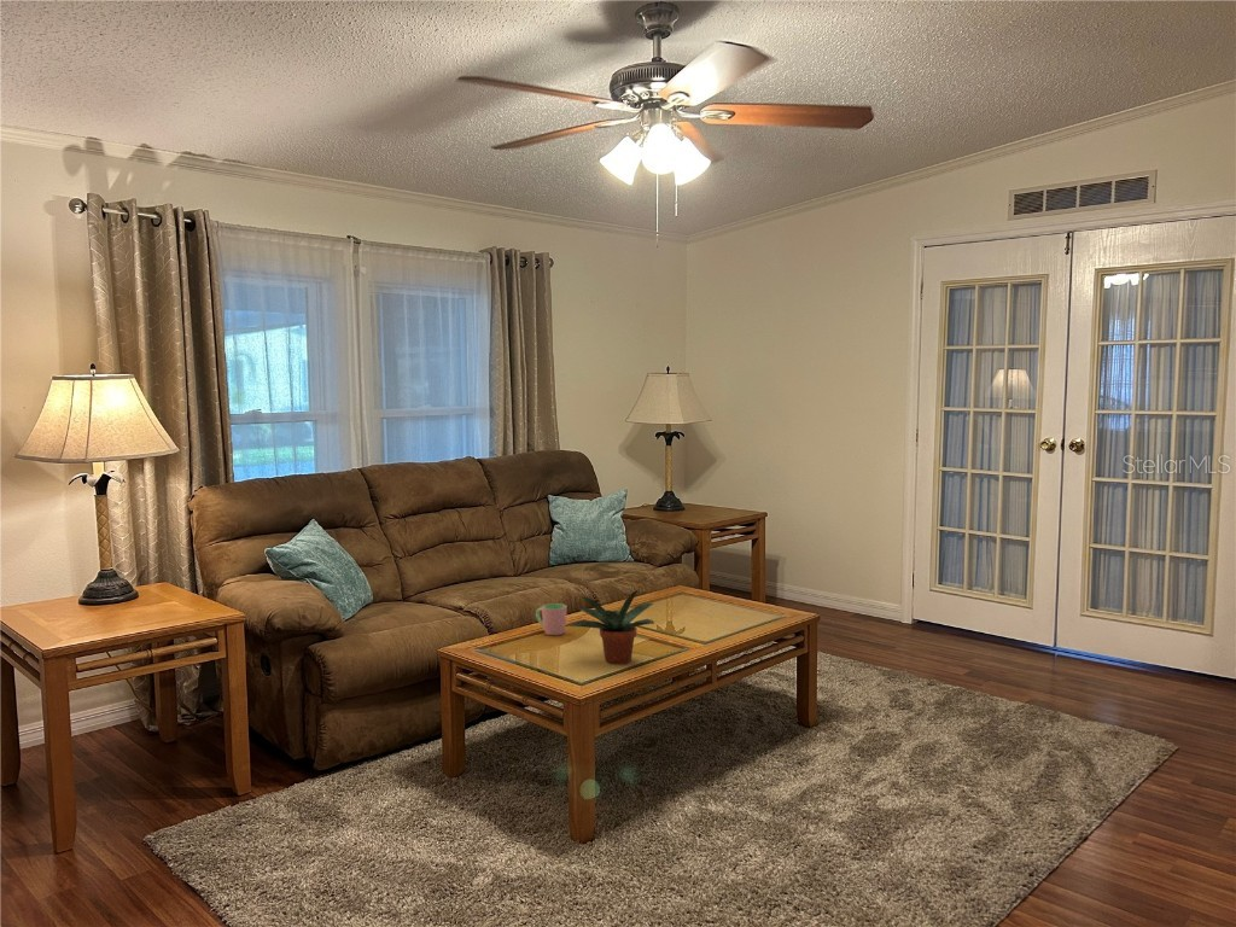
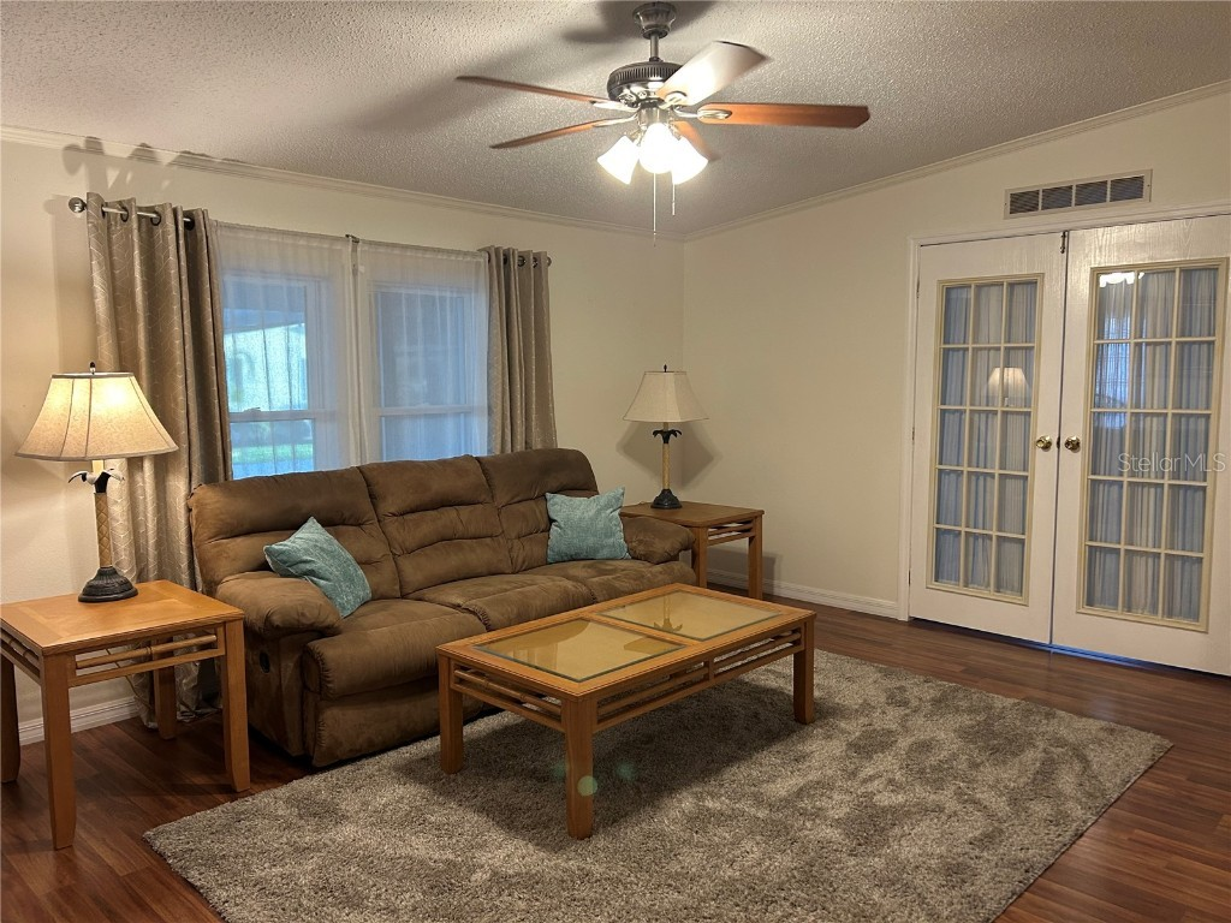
- cup [535,602,567,636]
- potted plant [569,589,655,665]
